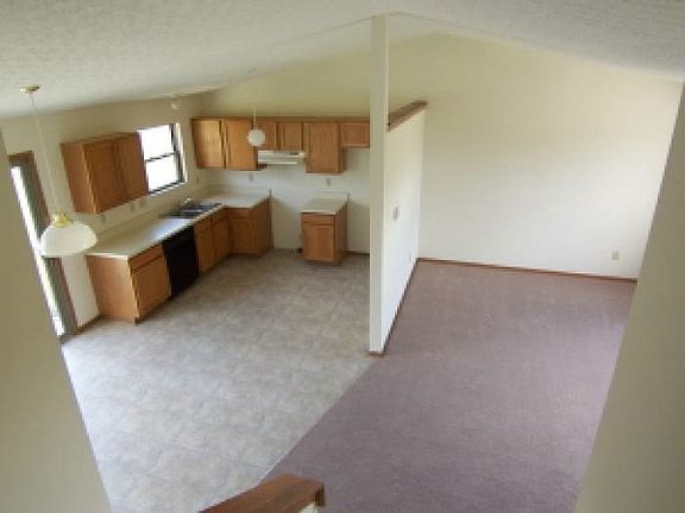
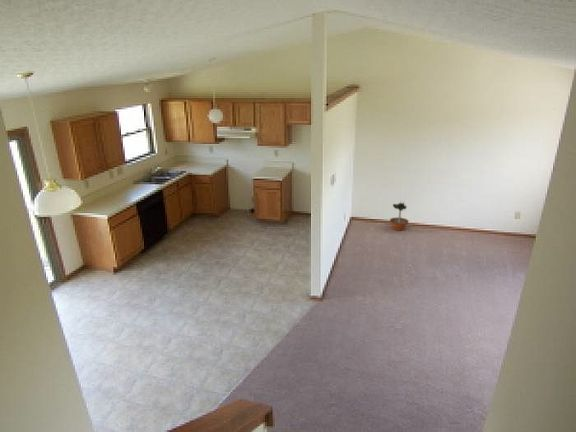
+ potted tree [389,199,410,231]
